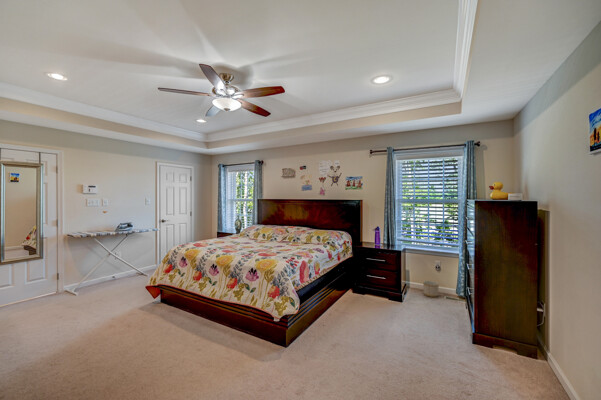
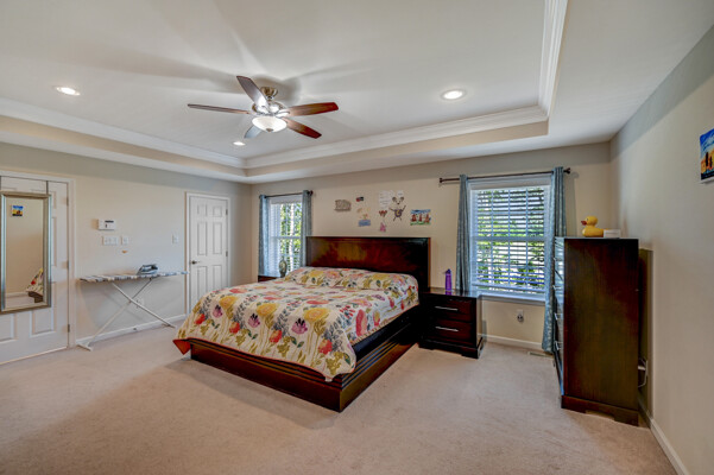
- planter [422,280,440,298]
